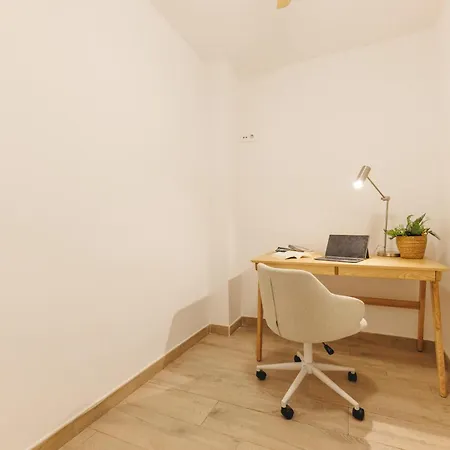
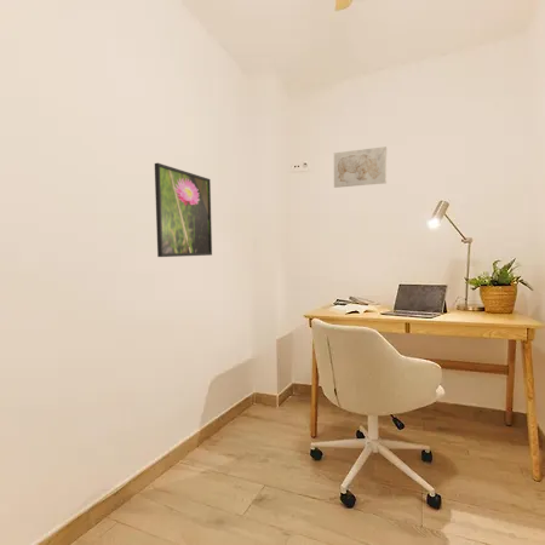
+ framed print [154,162,213,258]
+ wall art [333,145,388,189]
